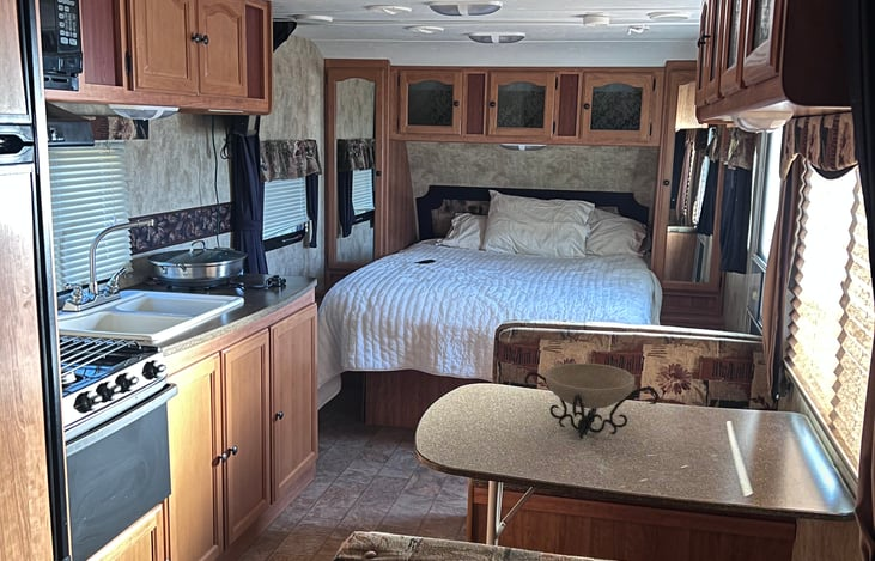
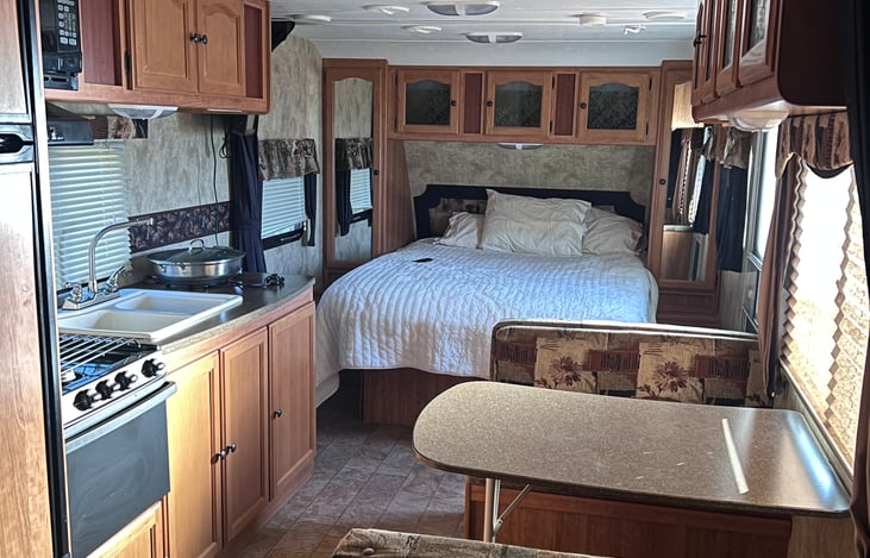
- decorative bowl [523,362,660,440]
